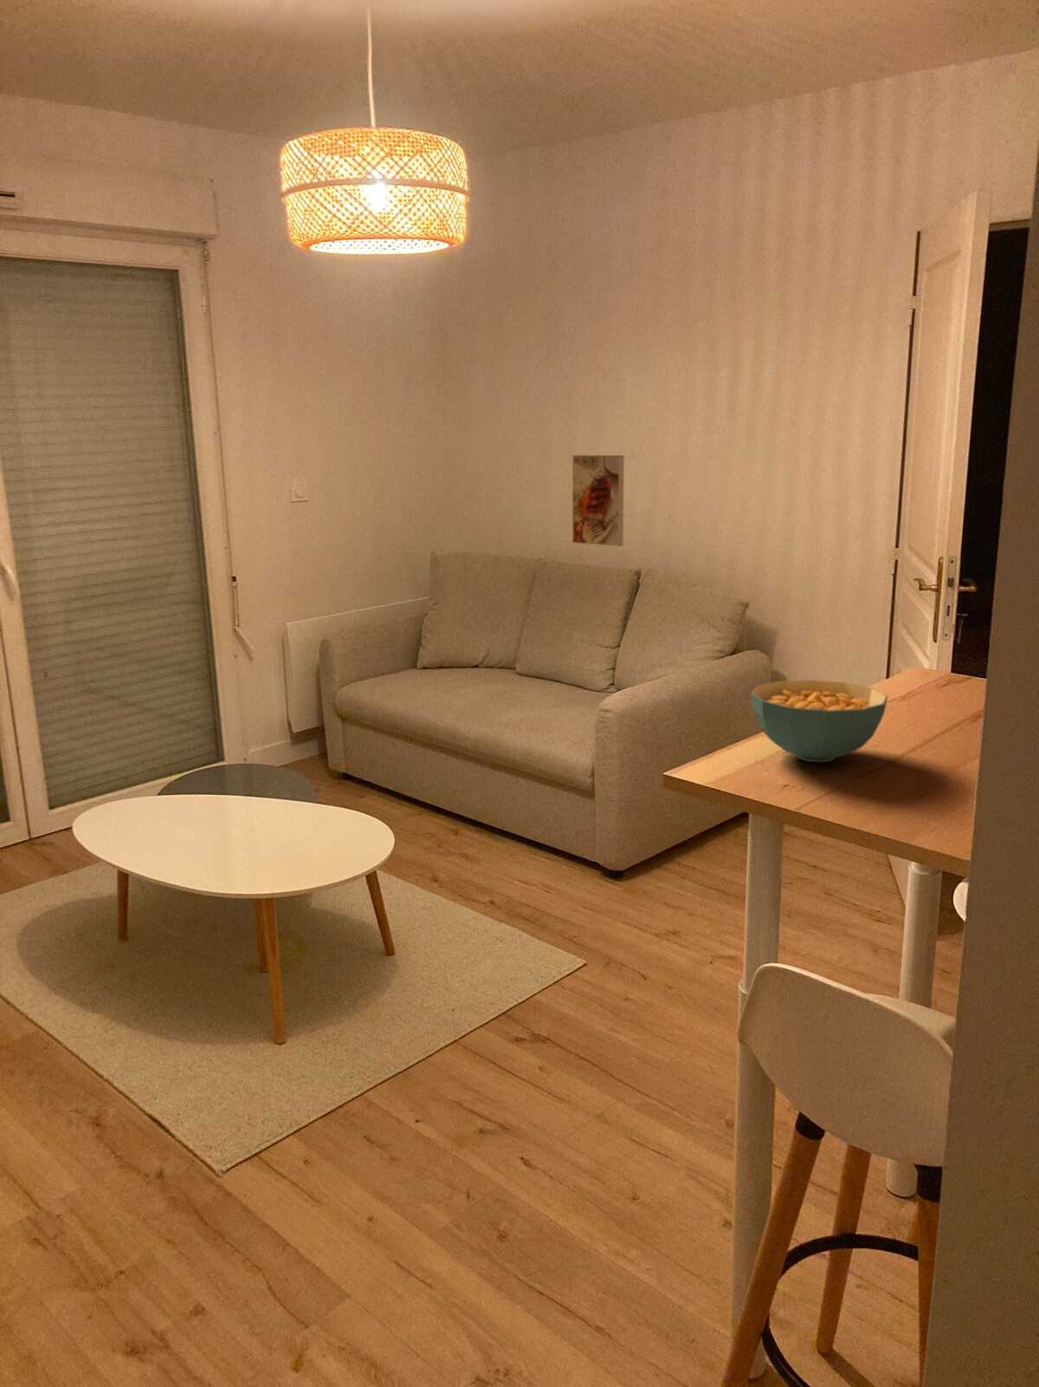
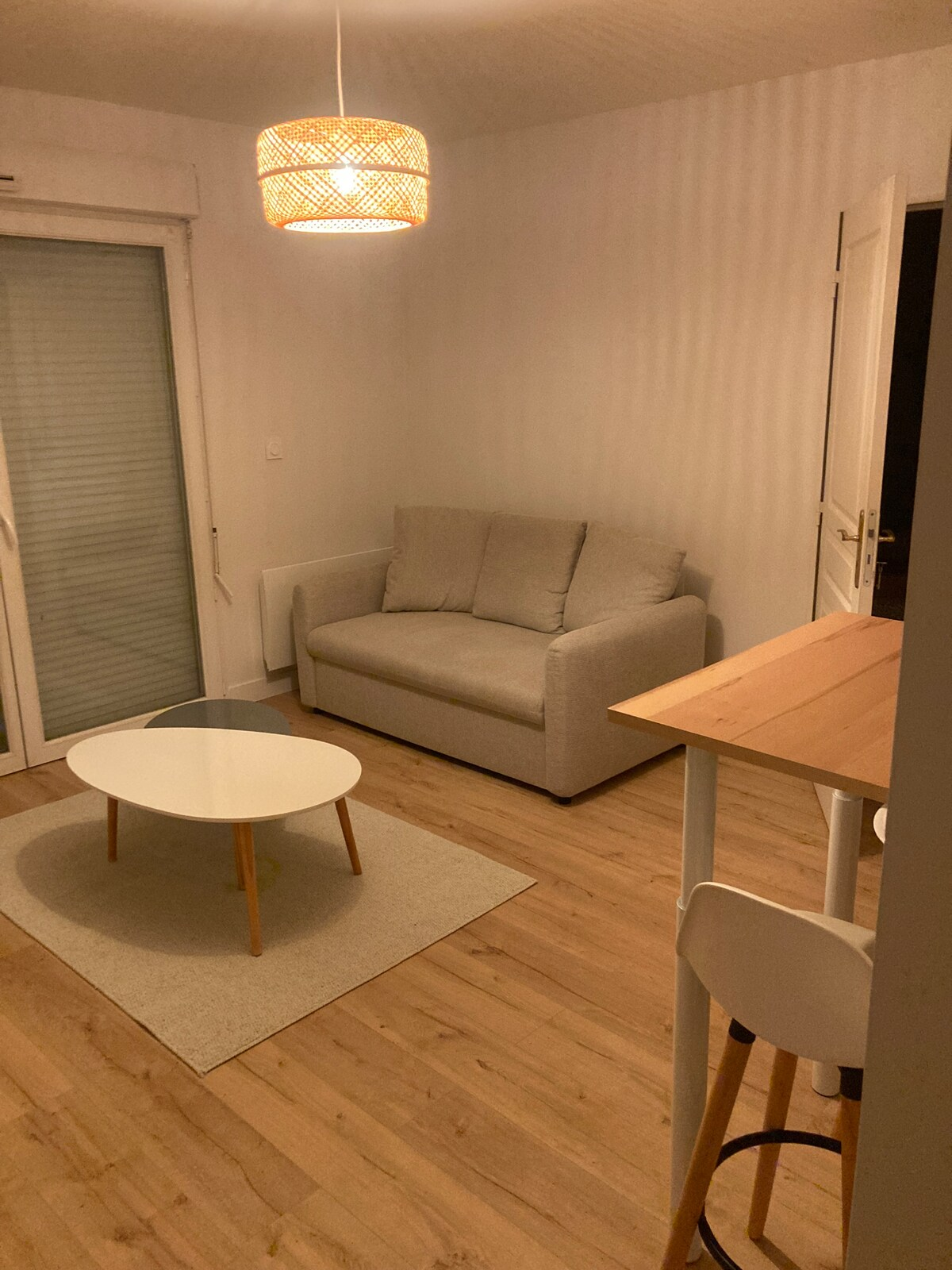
- cereal bowl [750,679,888,762]
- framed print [572,454,624,547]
